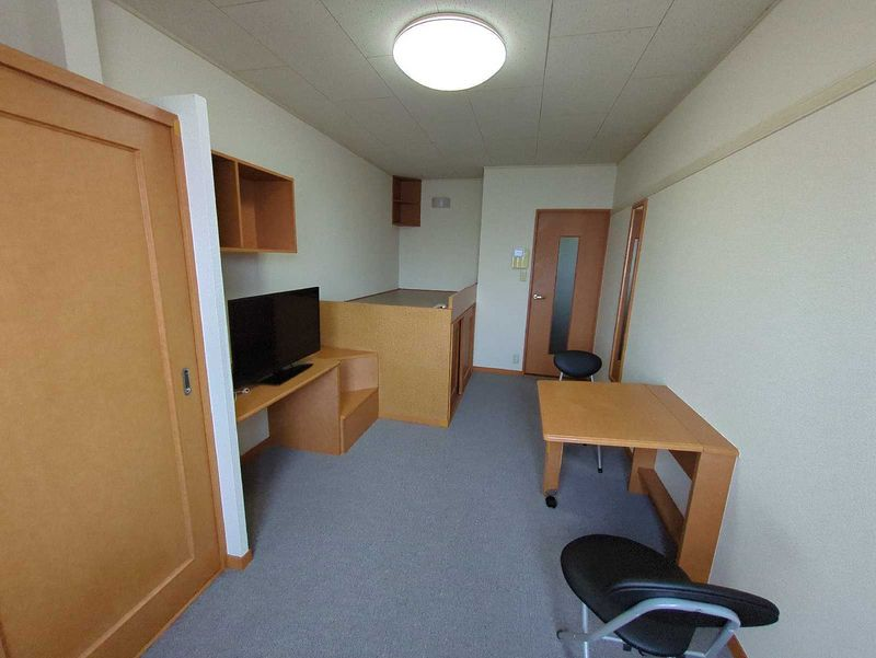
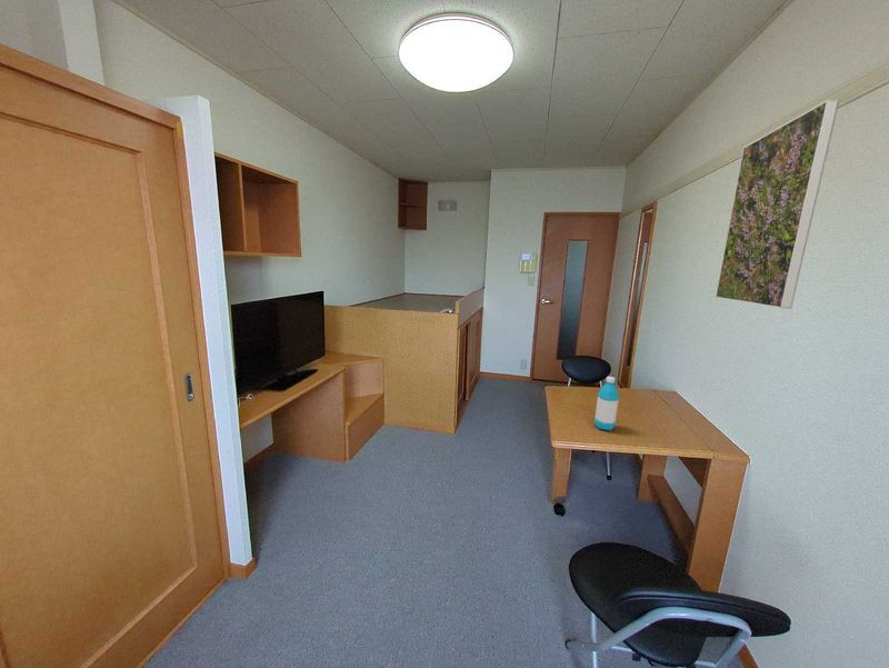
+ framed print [715,98,840,310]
+ water bottle [593,376,620,431]
